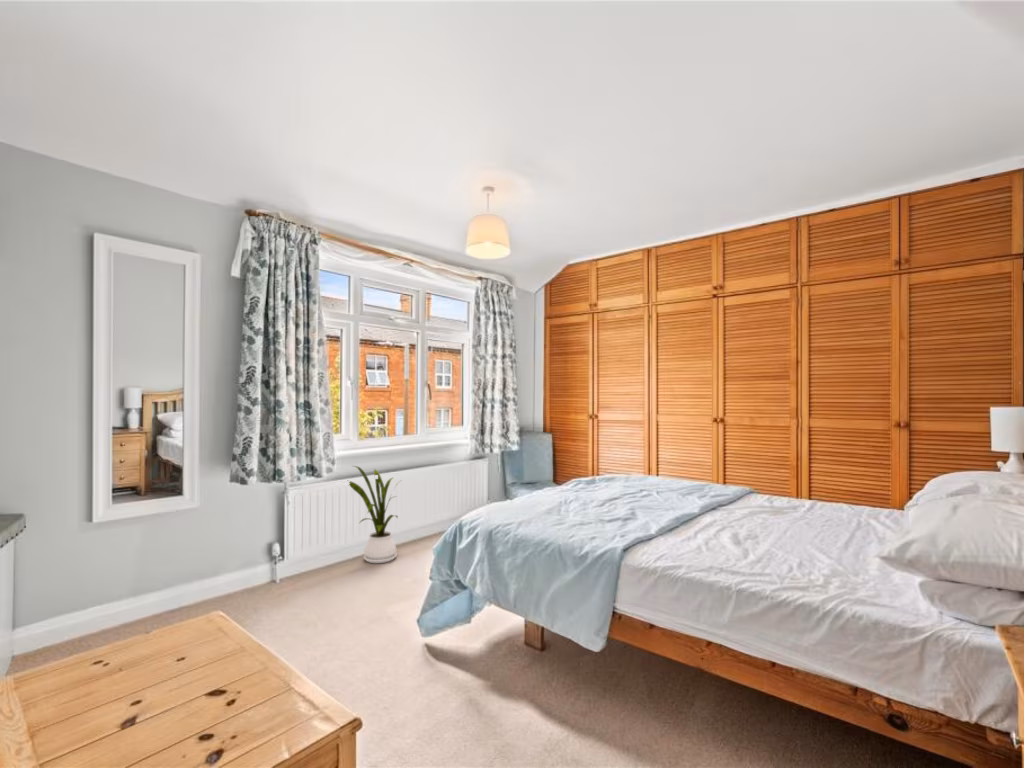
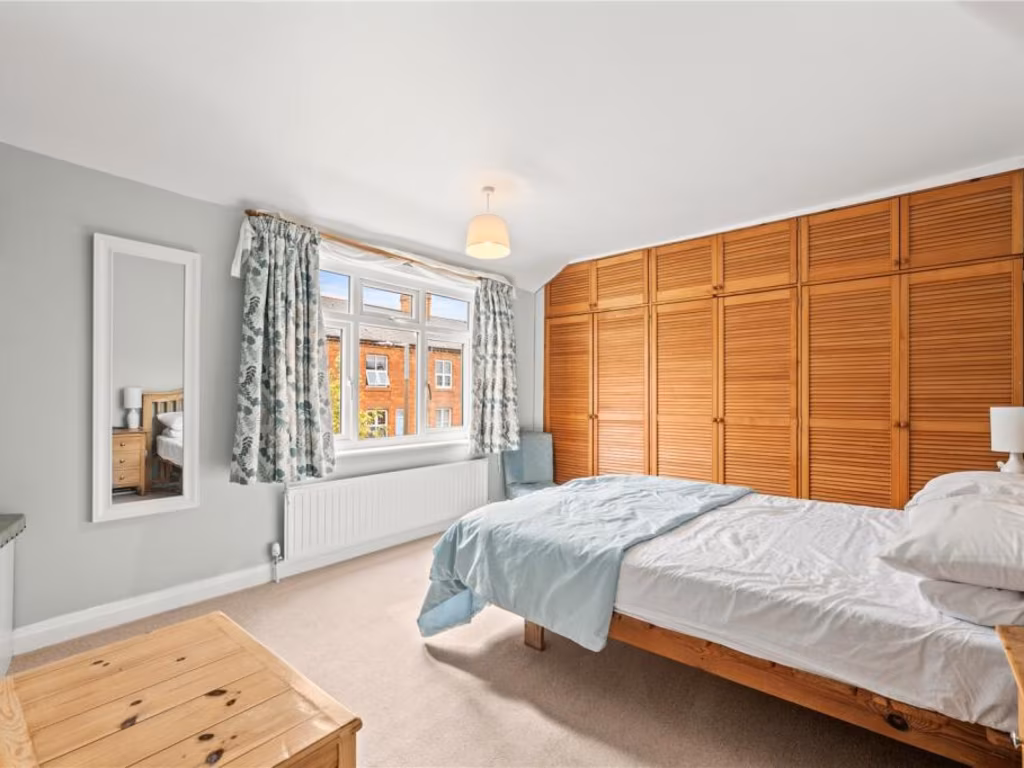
- house plant [348,465,403,564]
